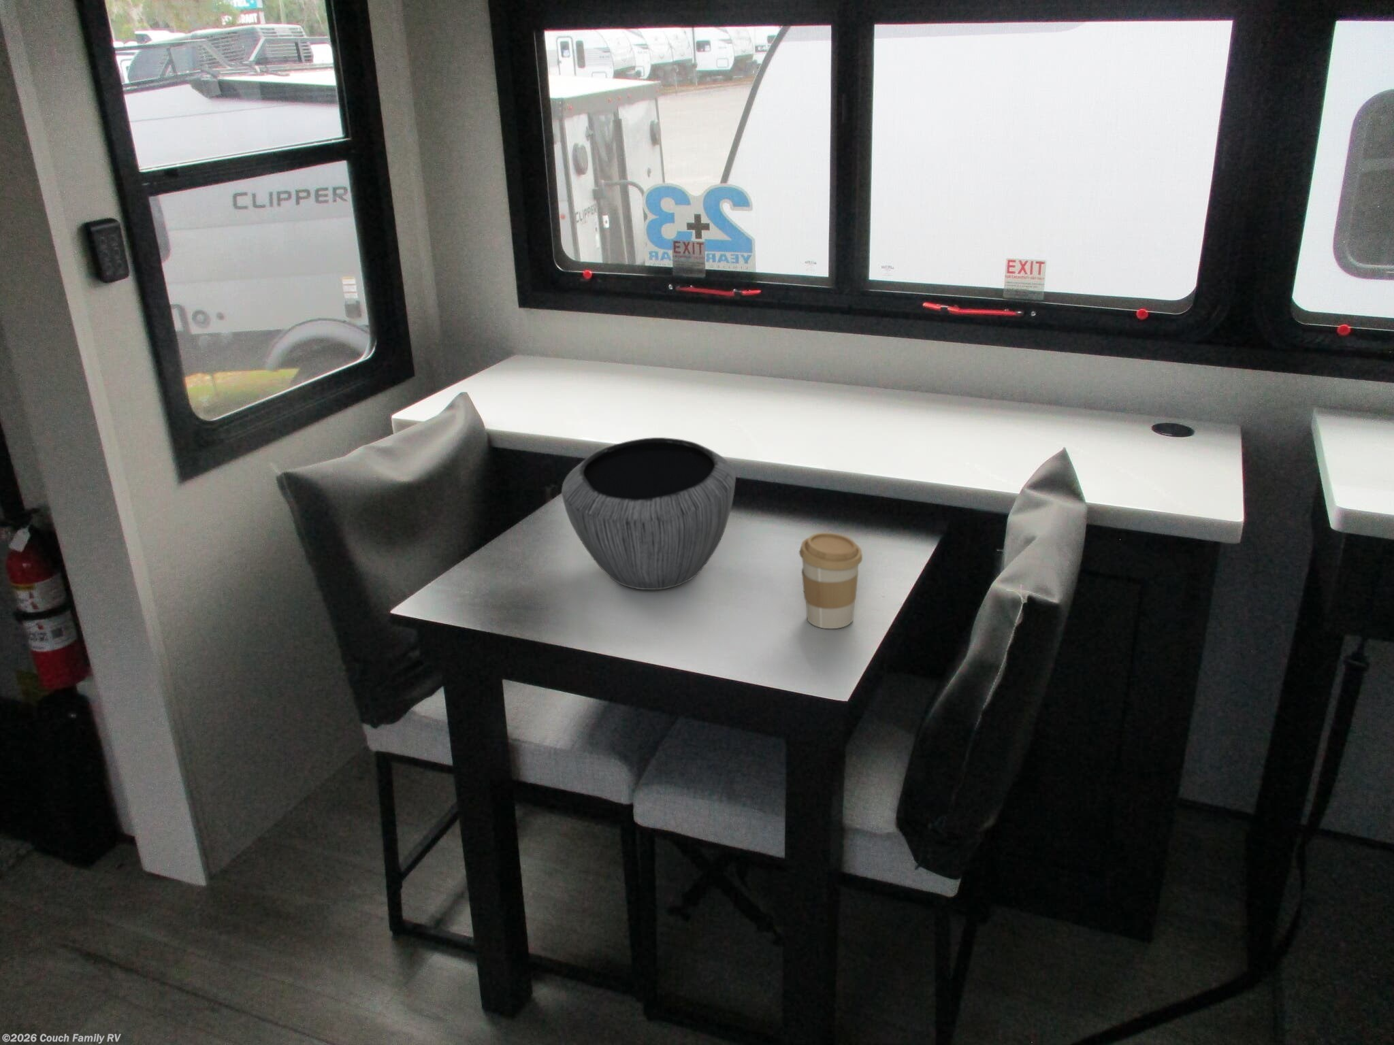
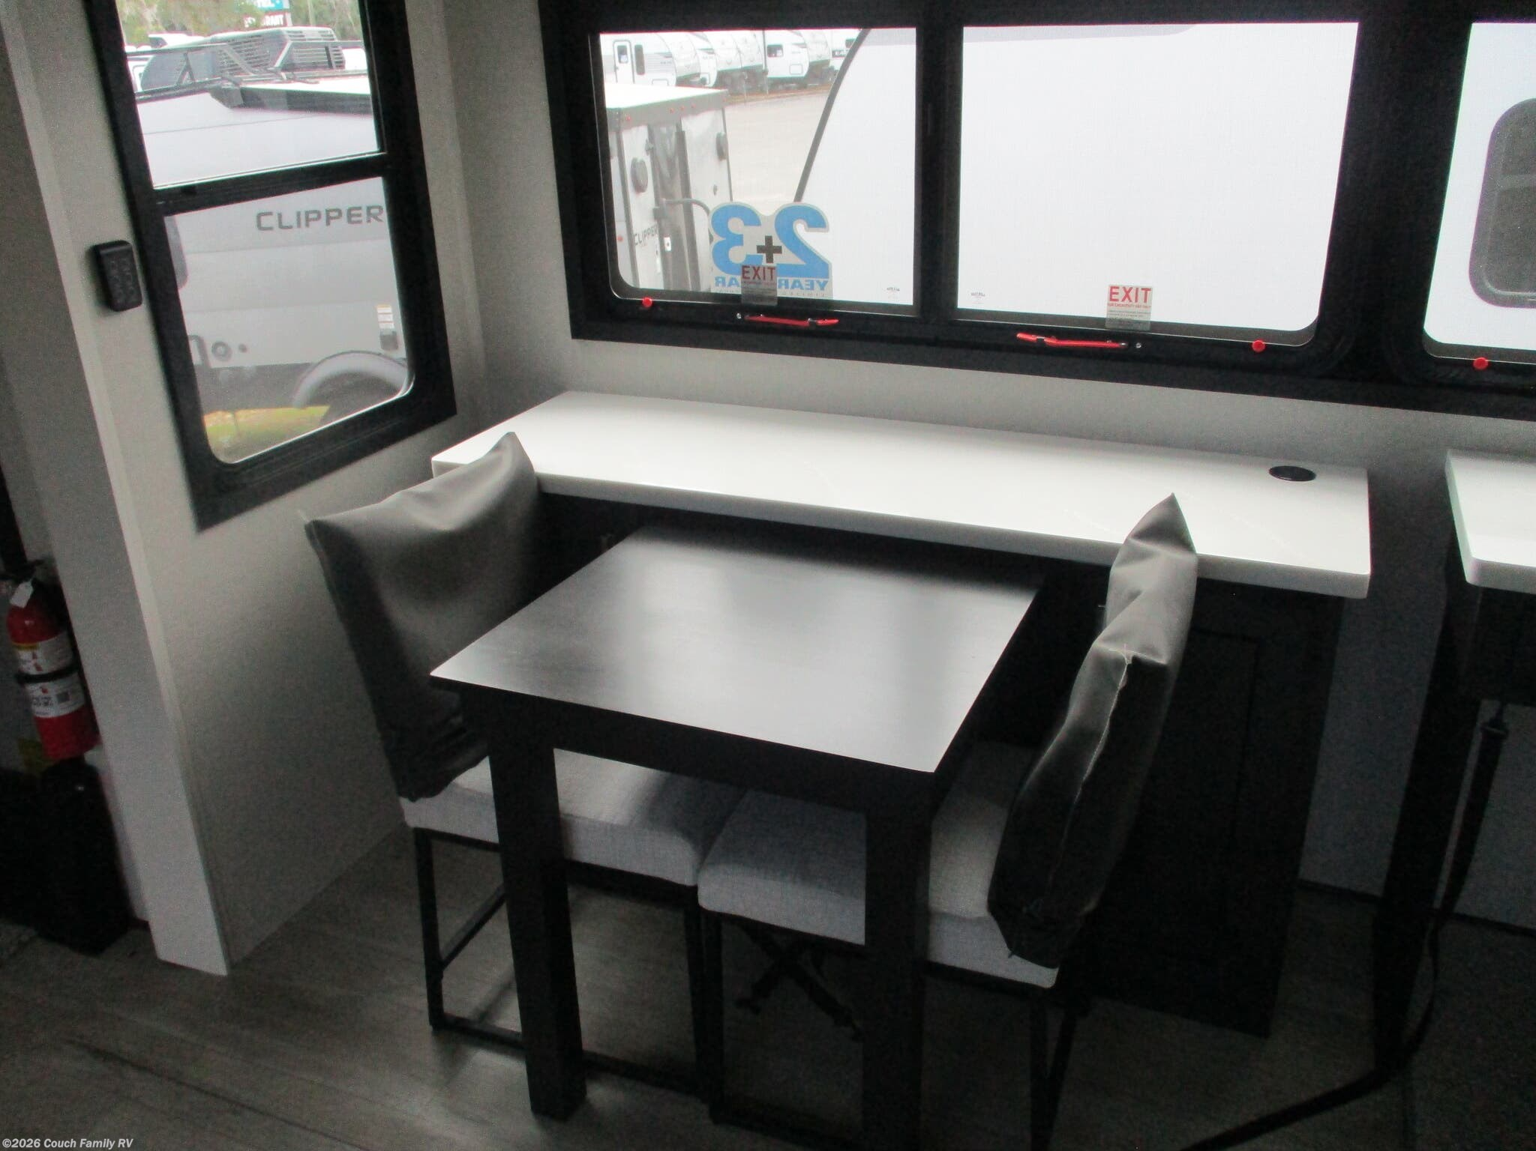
- coffee cup [798,532,863,629]
- bowl [561,437,737,591]
